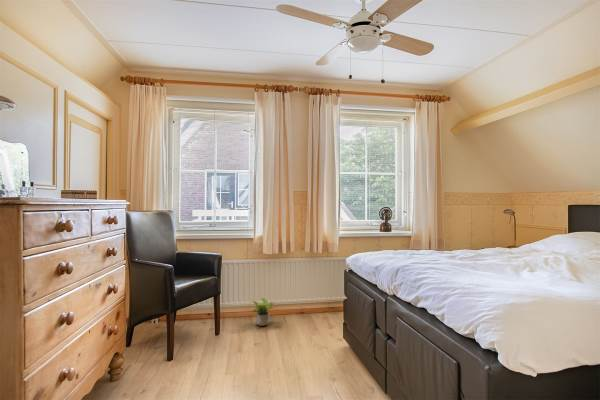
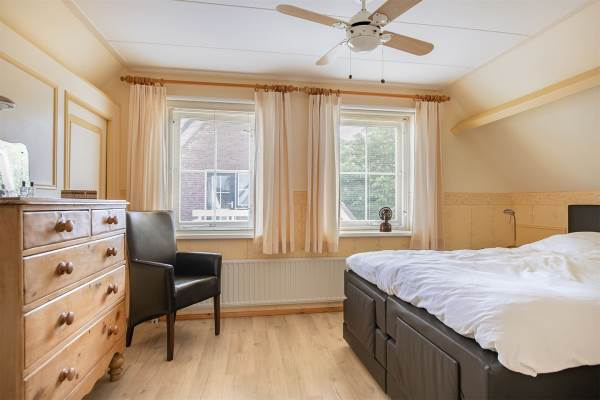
- potted plant [251,297,275,327]
